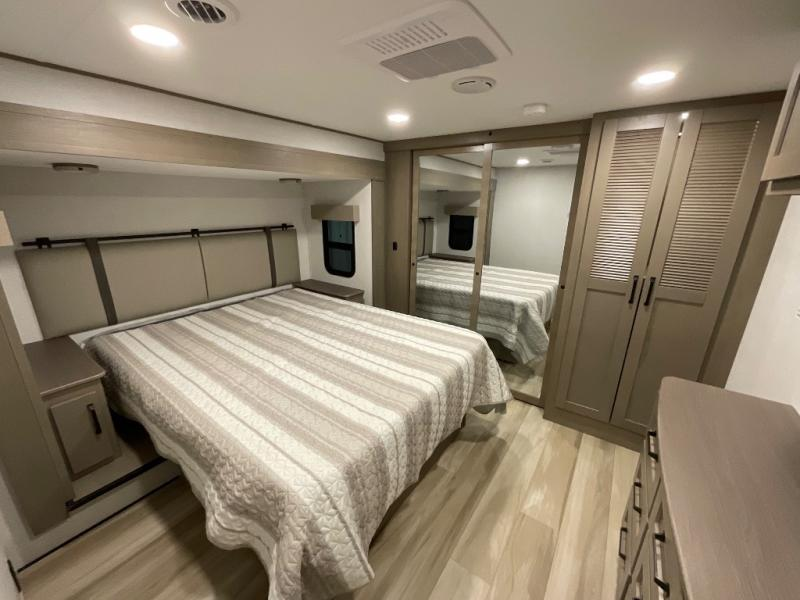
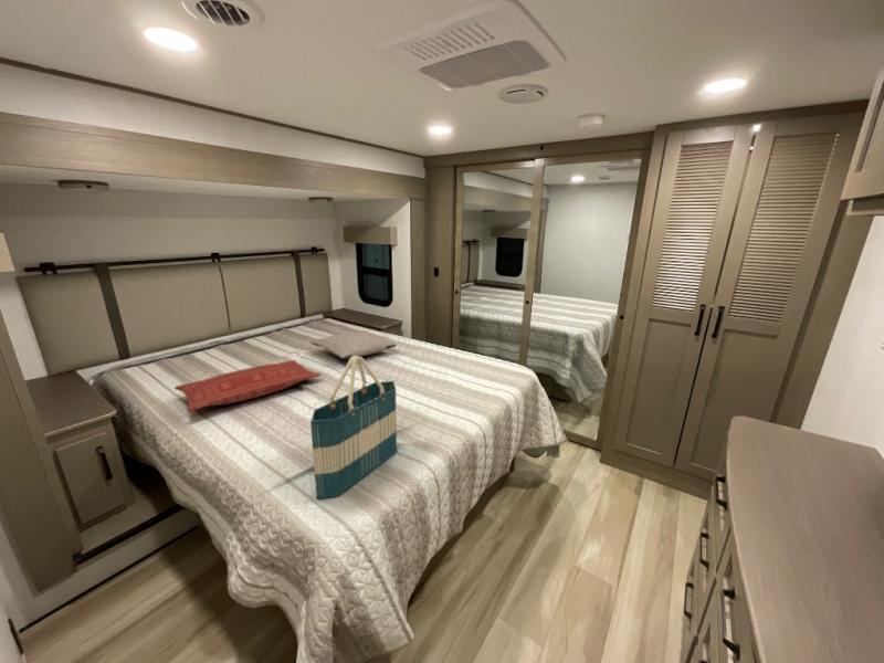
+ pillow [309,329,398,360]
+ tote bag [309,356,398,501]
+ pillow [173,359,323,412]
